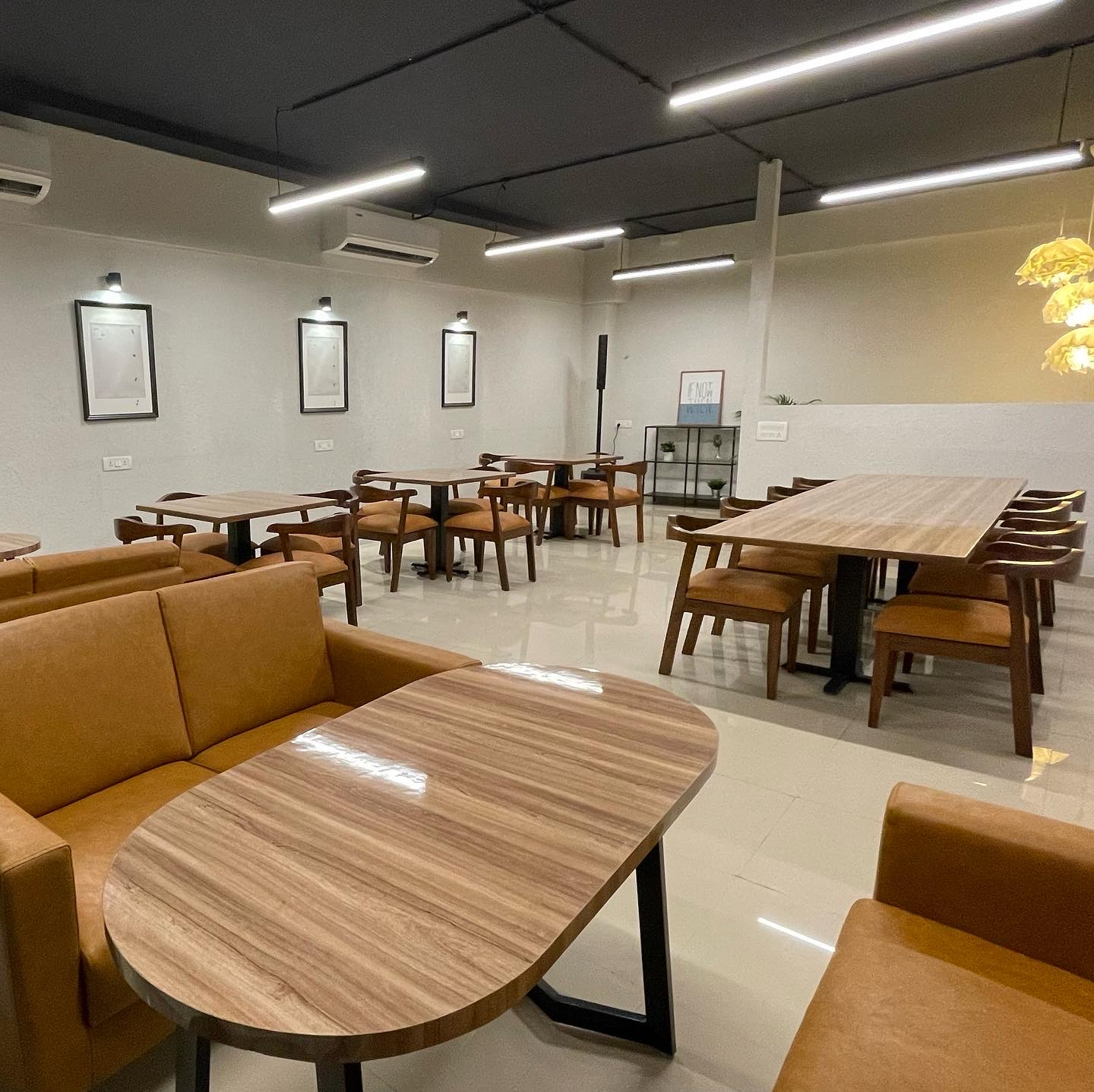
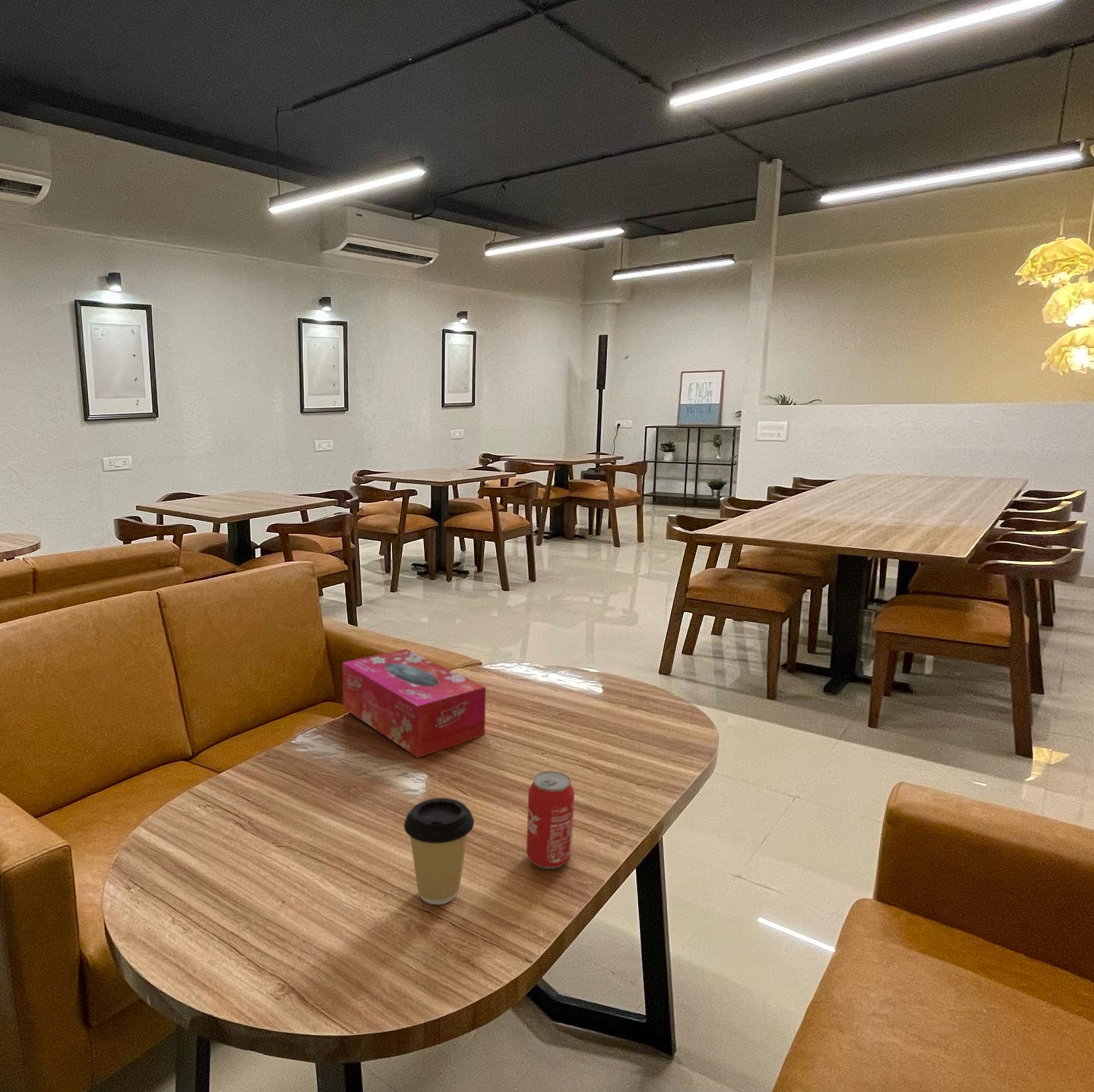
+ coffee cup [403,797,475,905]
+ beverage can [526,771,575,869]
+ tissue box [342,648,486,759]
